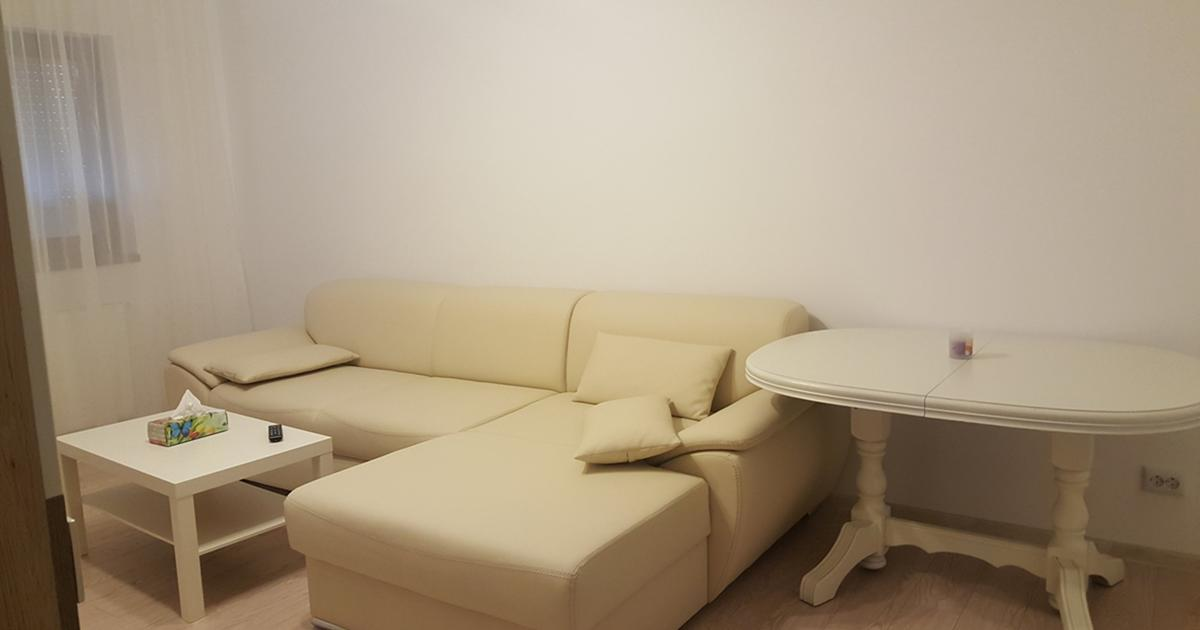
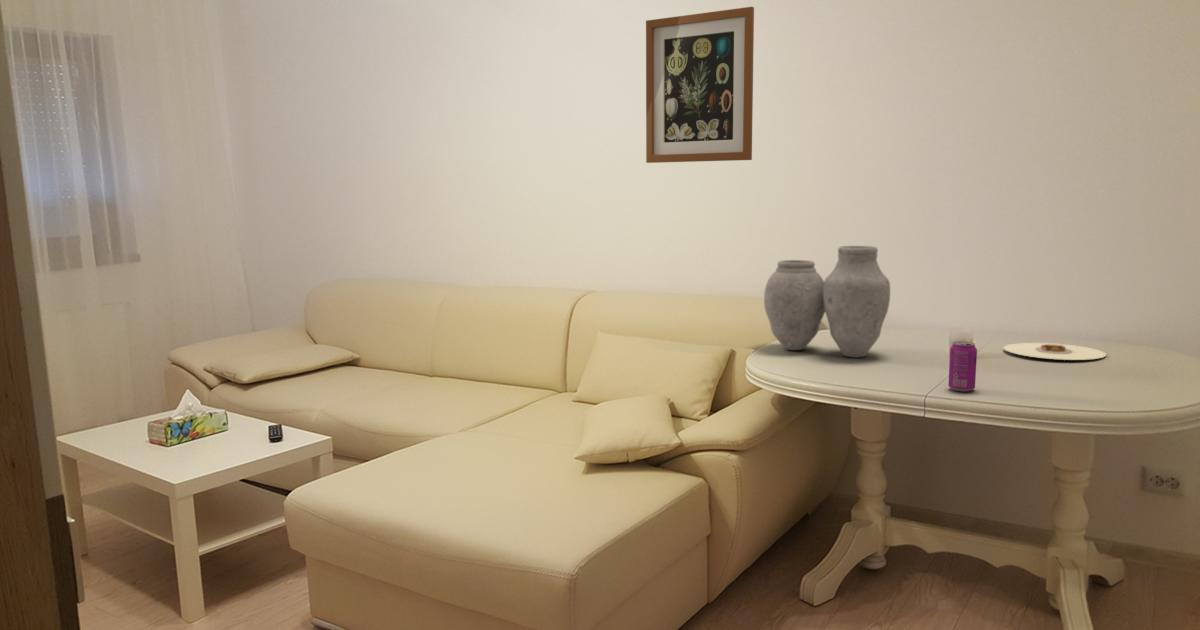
+ wall art [645,6,755,164]
+ beverage can [947,341,978,392]
+ plate [1002,342,1107,361]
+ vase [763,245,891,358]
